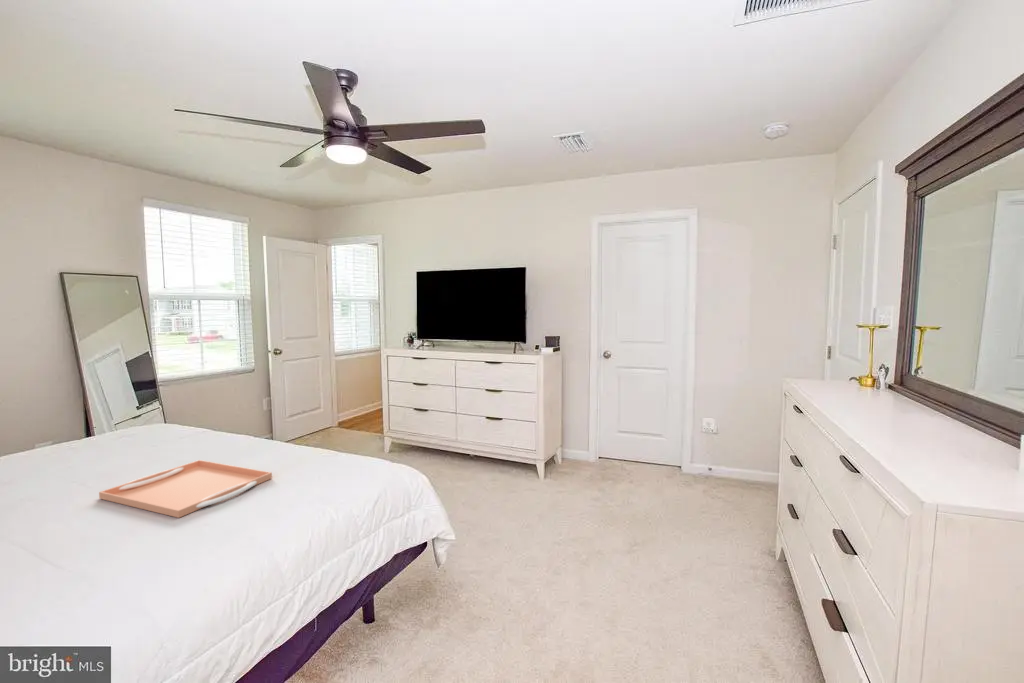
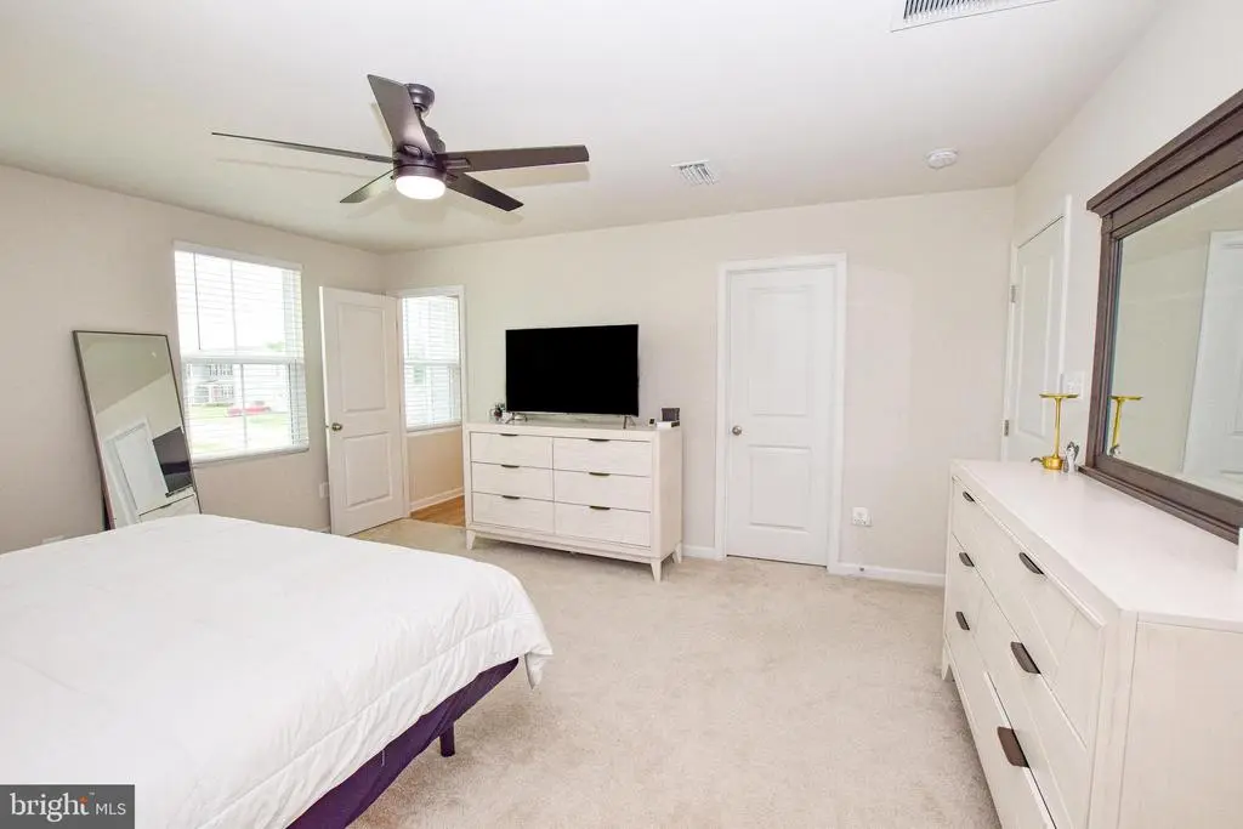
- serving tray [98,459,273,519]
